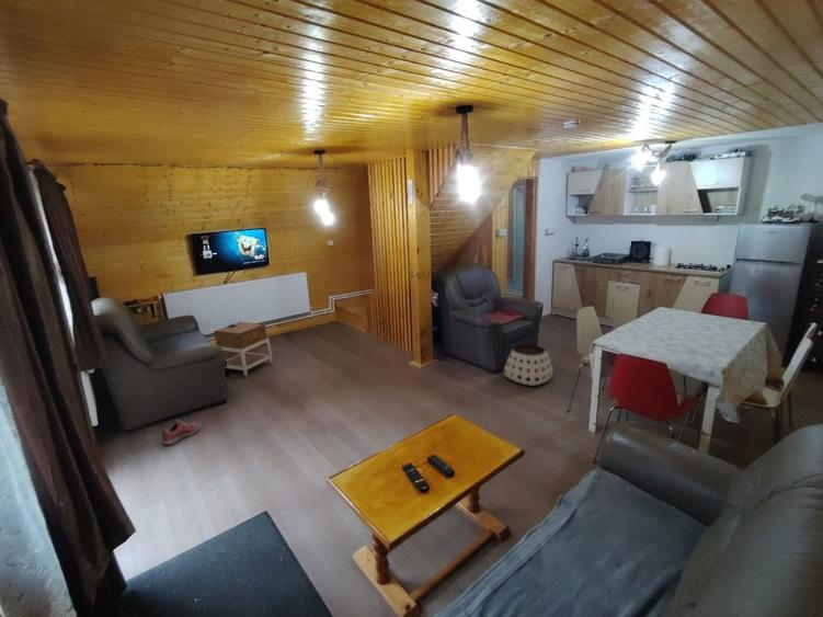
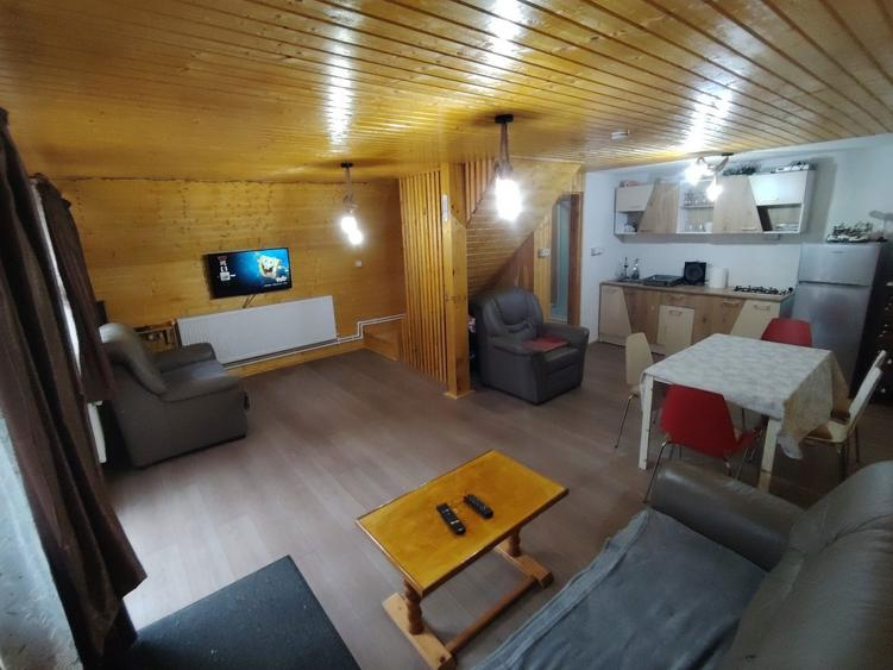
- nightstand [213,321,274,377]
- shoe [161,419,202,446]
- basket [503,343,555,387]
